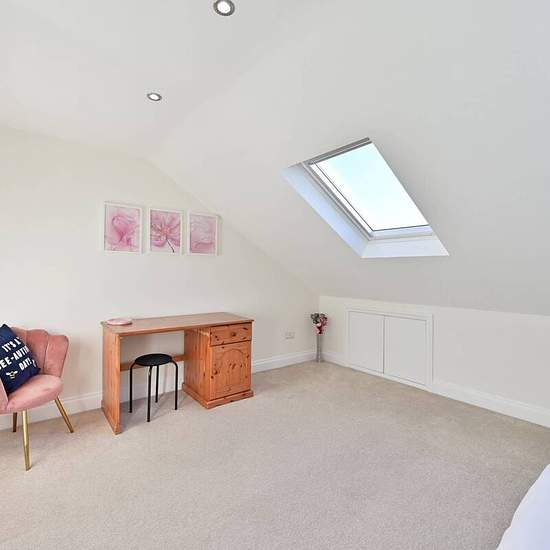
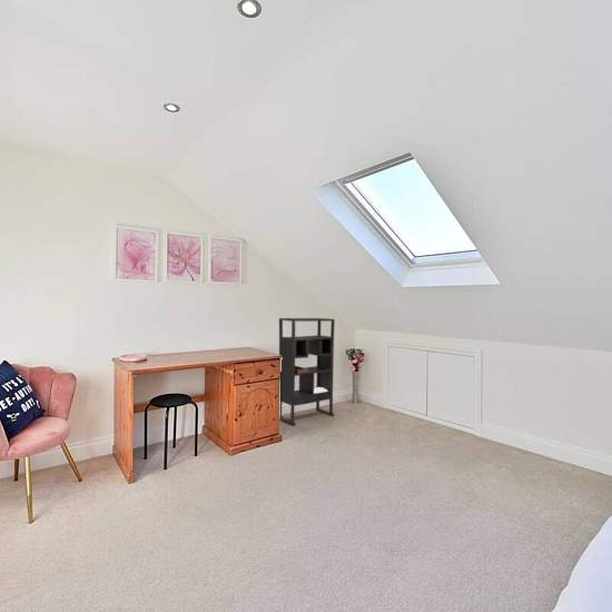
+ bookshelf [278,317,336,426]
